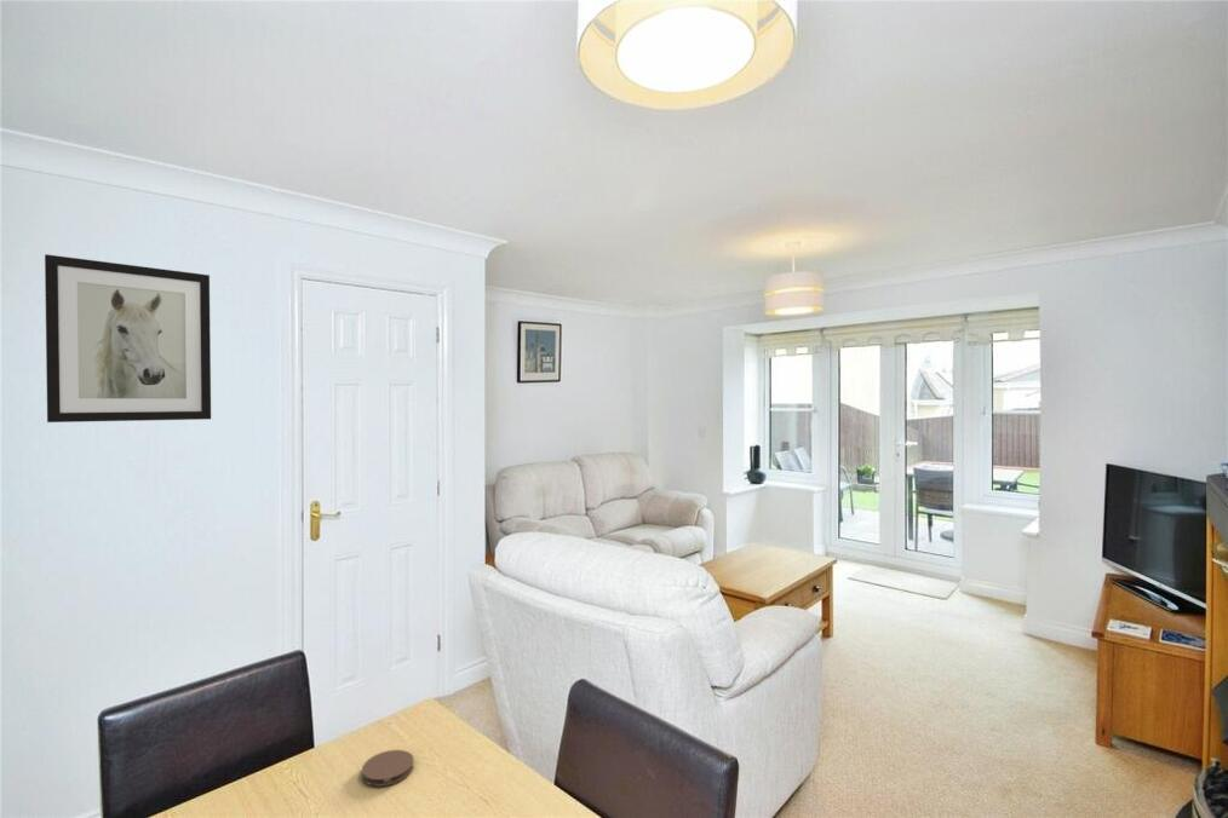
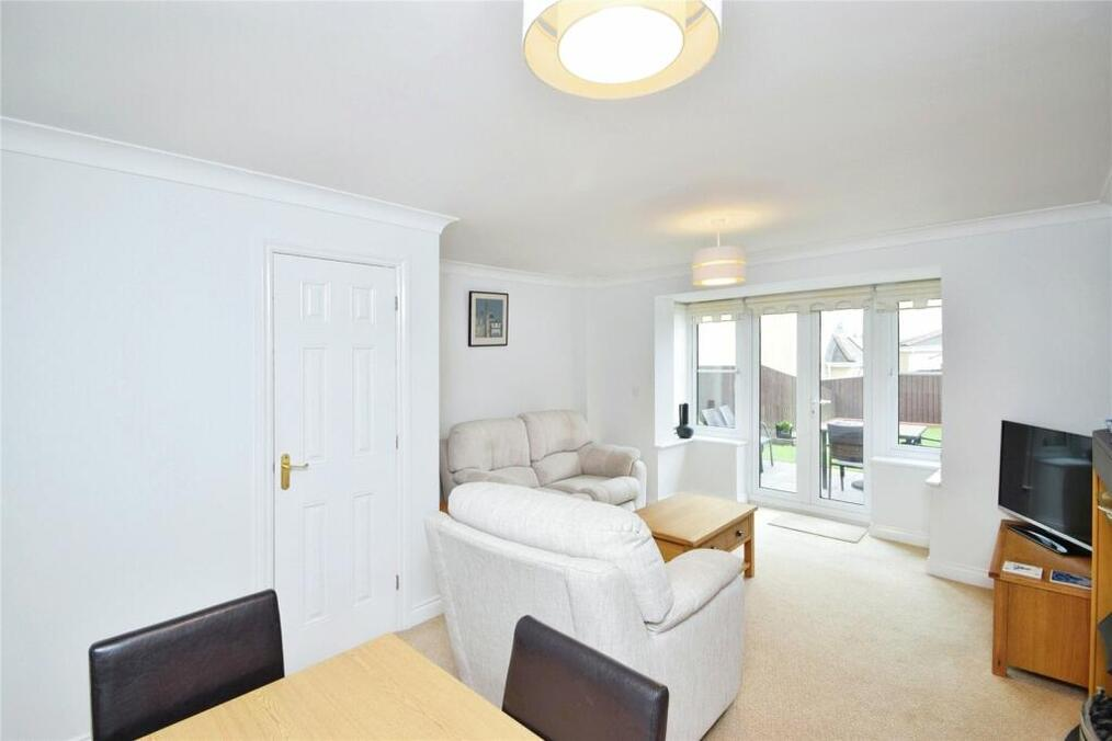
- wall art [44,253,212,424]
- coaster [361,749,414,788]
